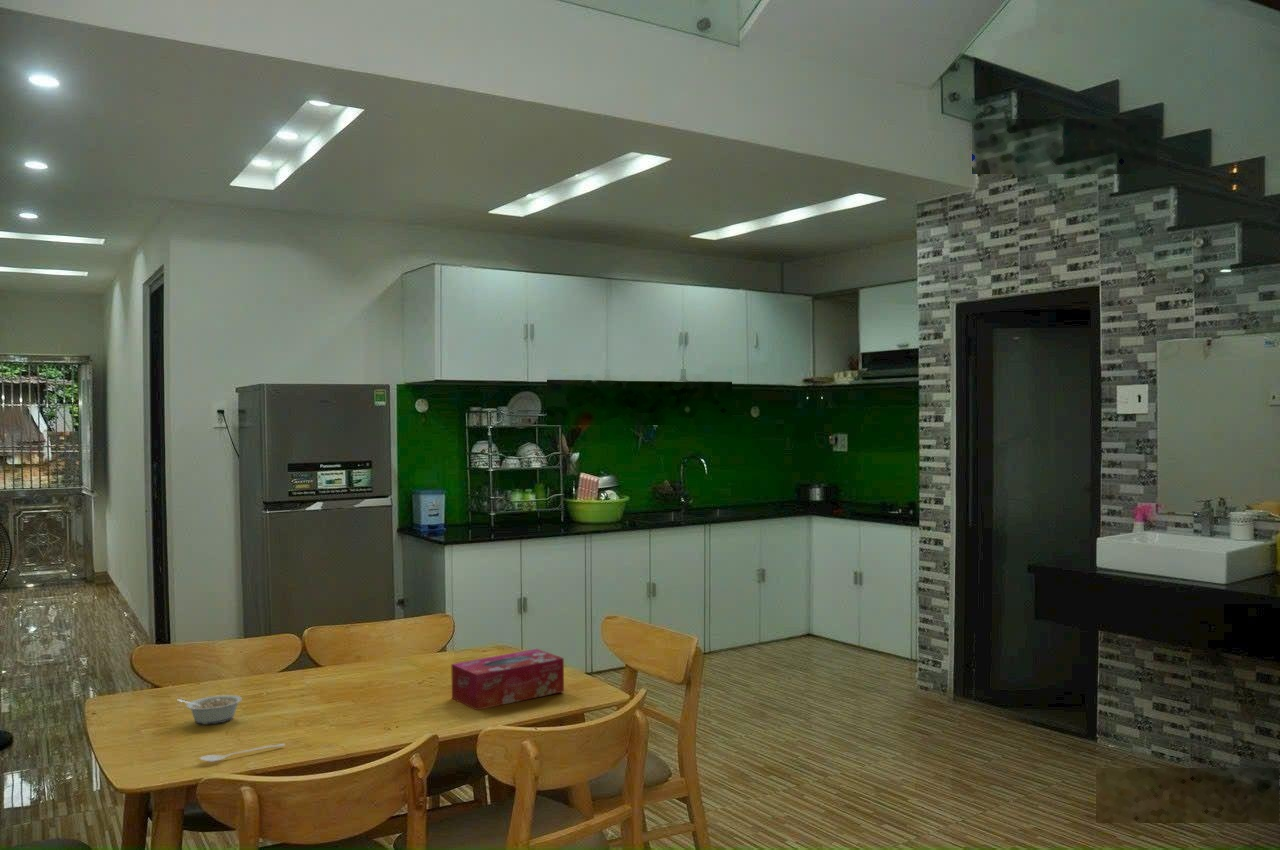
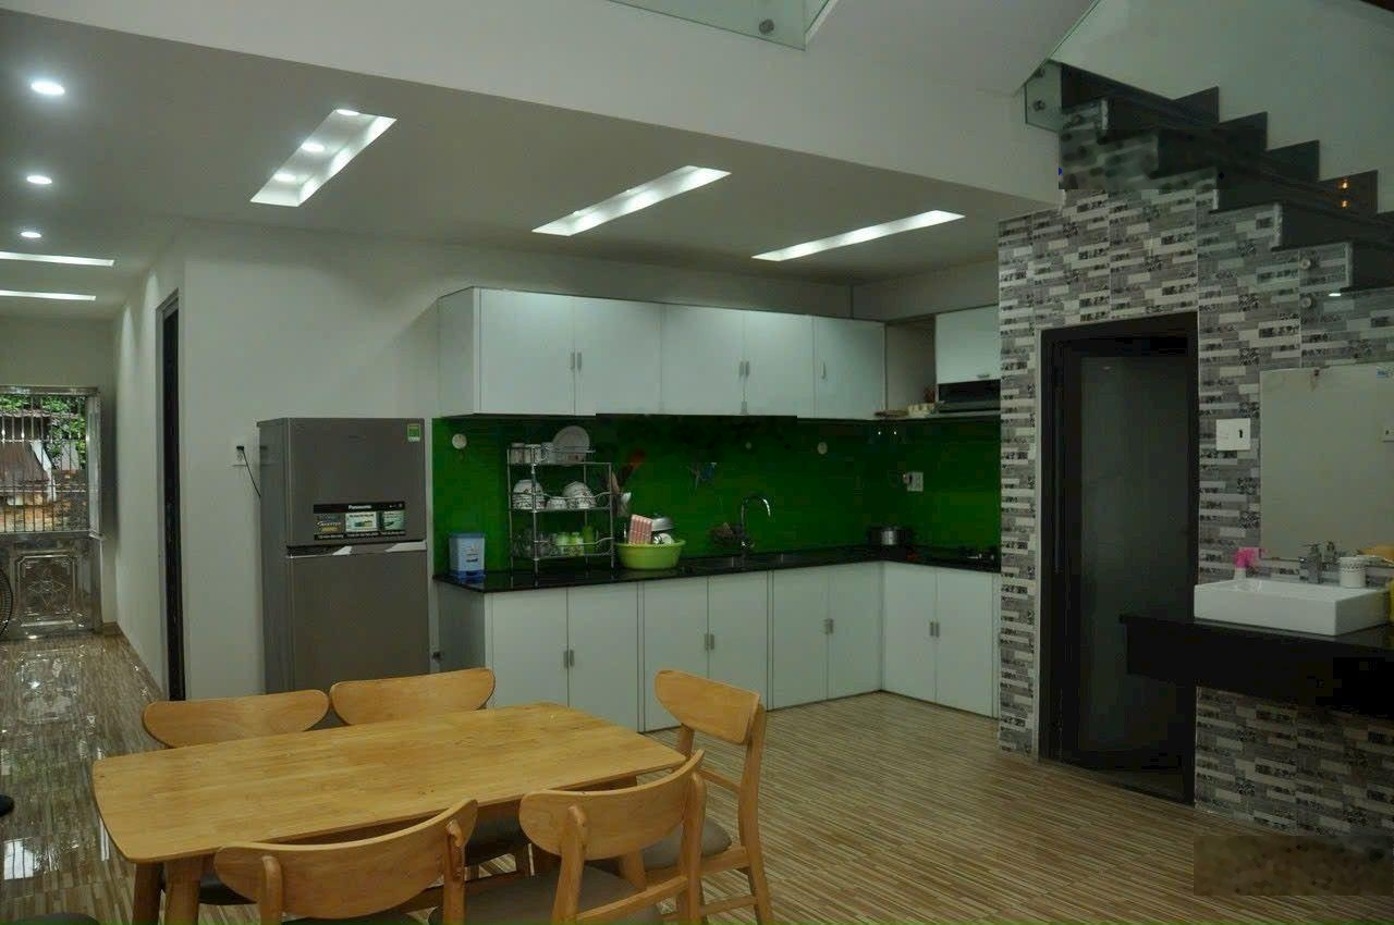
- stirrer [198,743,286,763]
- tissue box [450,648,565,711]
- legume [177,694,243,725]
